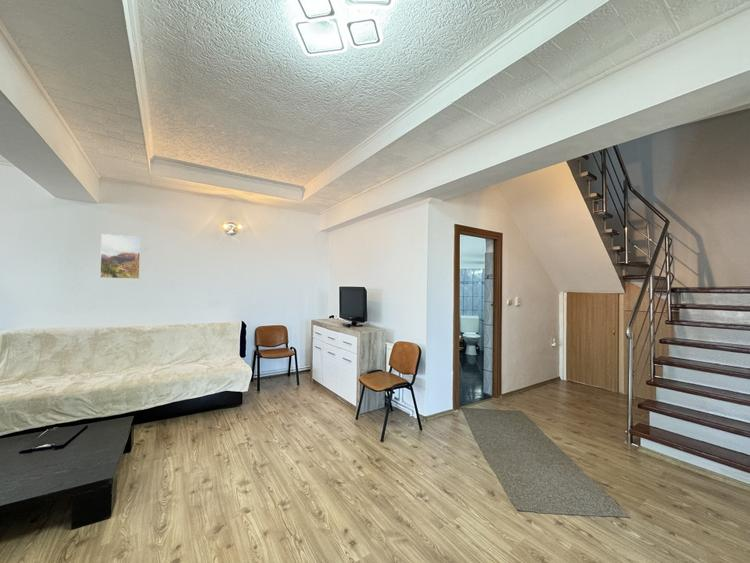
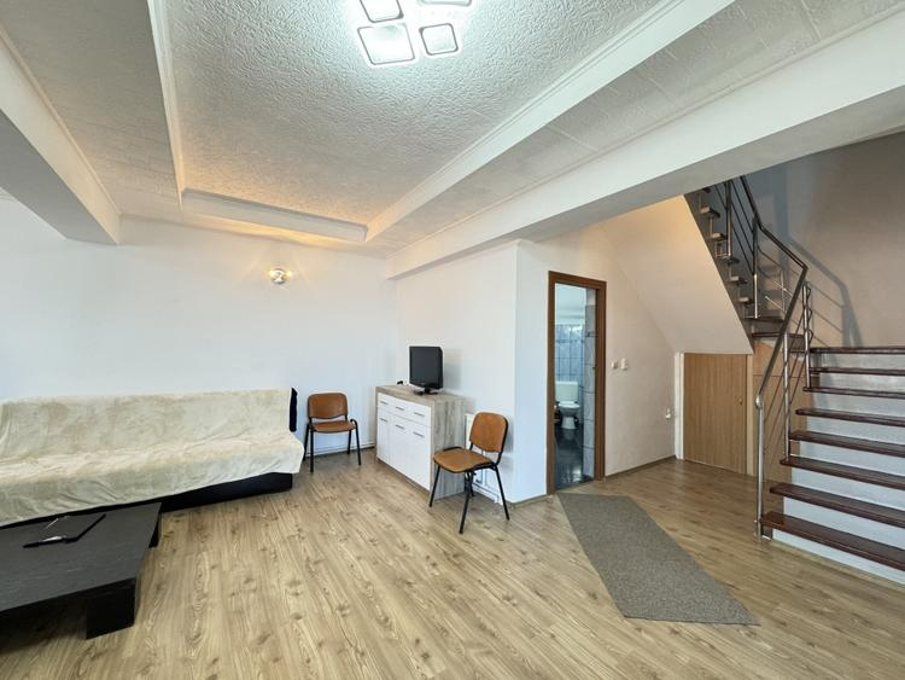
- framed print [99,233,142,280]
